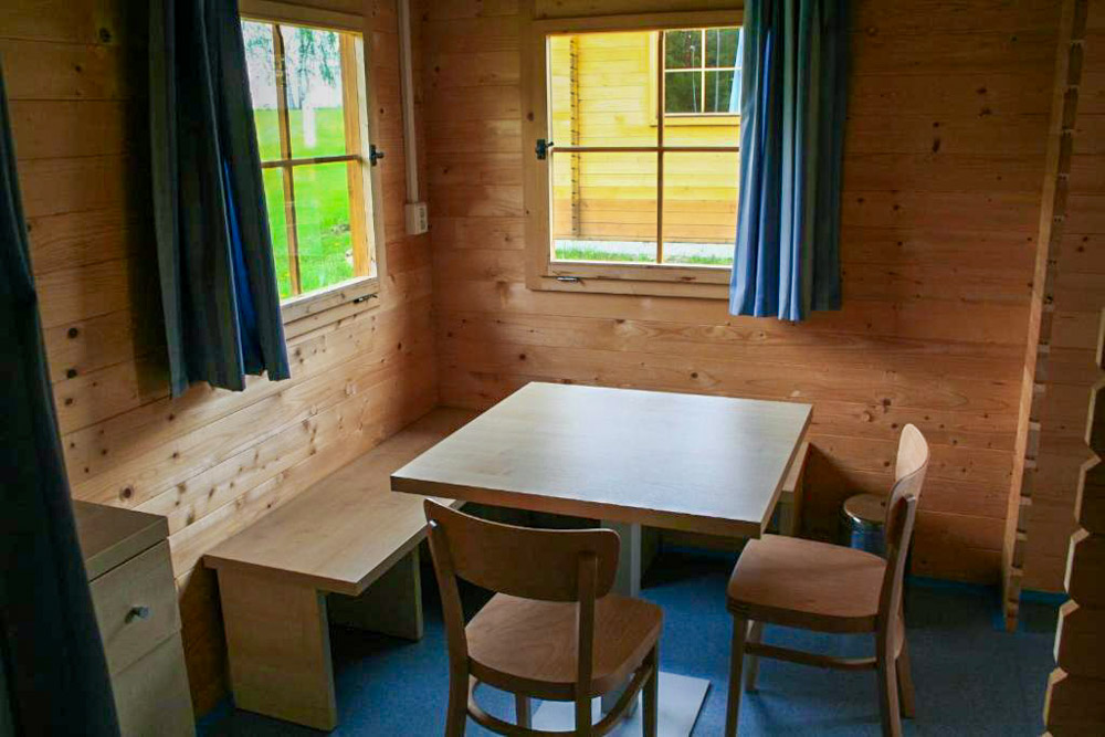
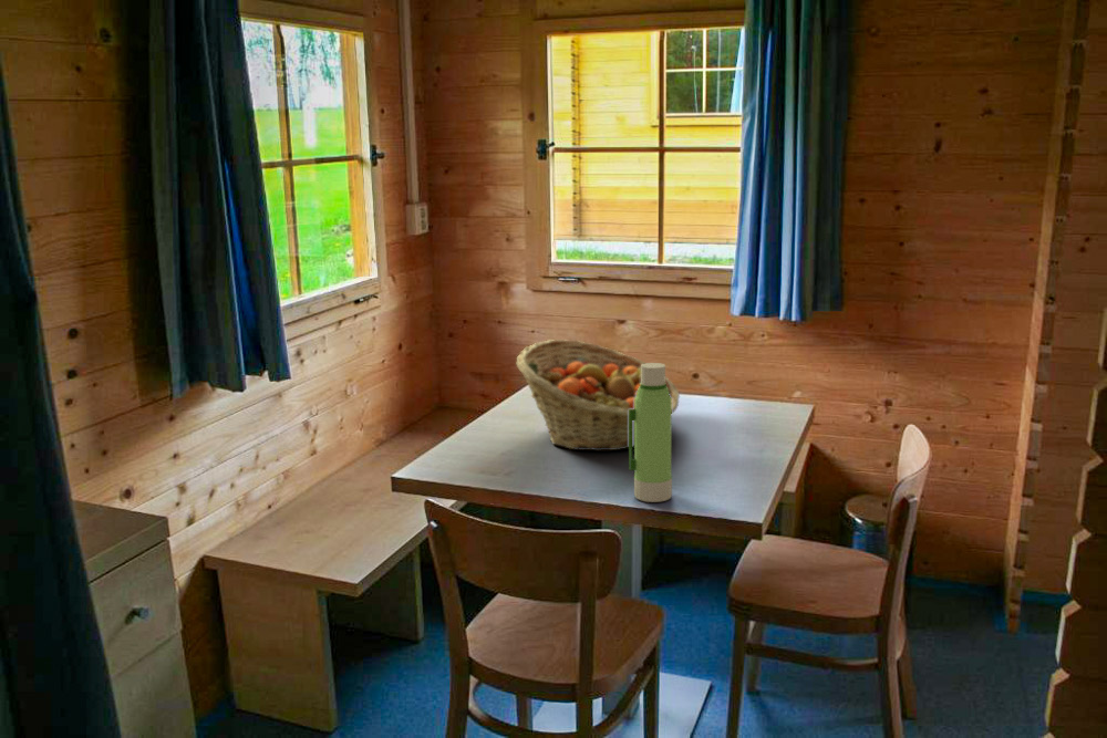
+ fruit basket [516,339,681,451]
+ water bottle [628,362,673,503]
